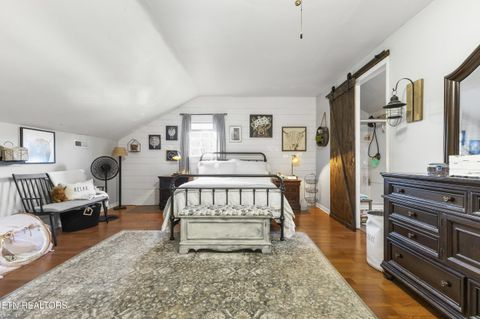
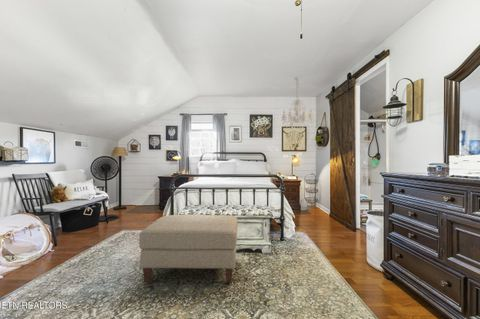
+ ottoman [138,213,239,284]
+ chandelier [281,76,315,133]
